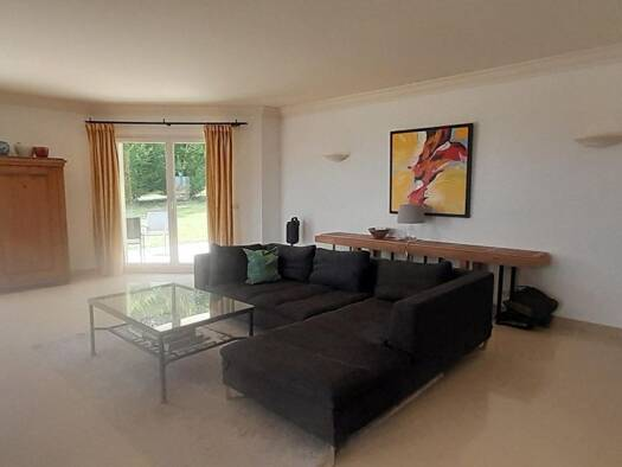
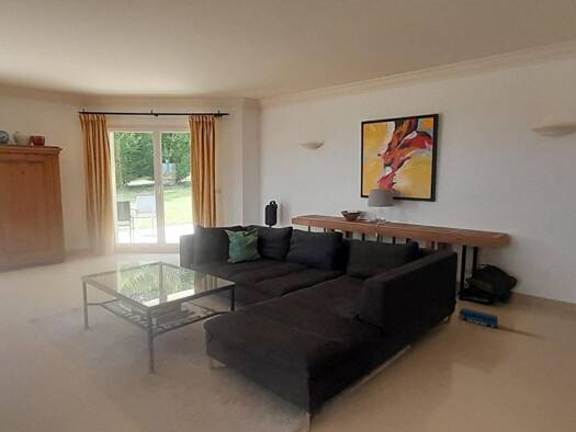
+ toy train [458,307,500,329]
